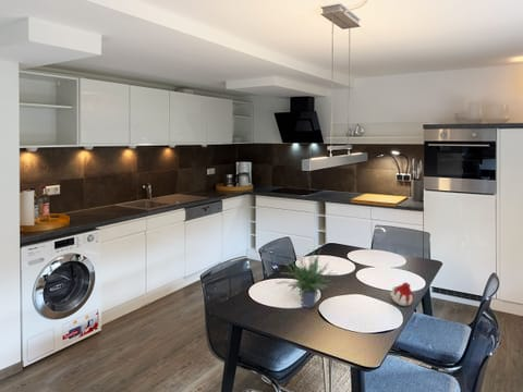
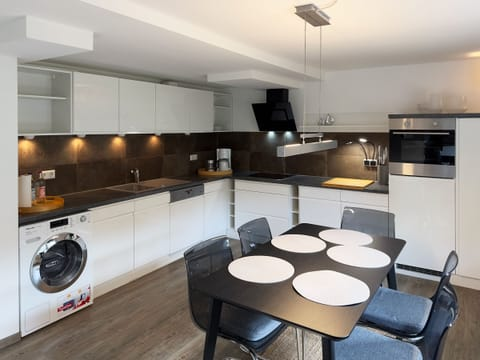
- potted plant [273,246,338,309]
- candle [389,281,414,307]
